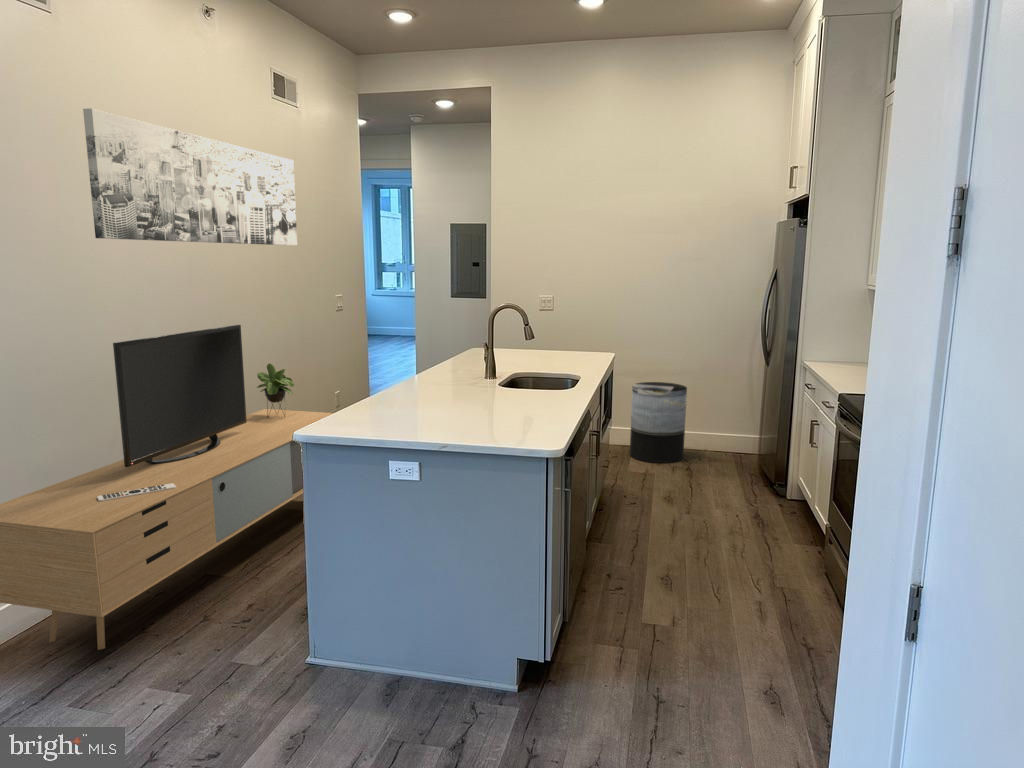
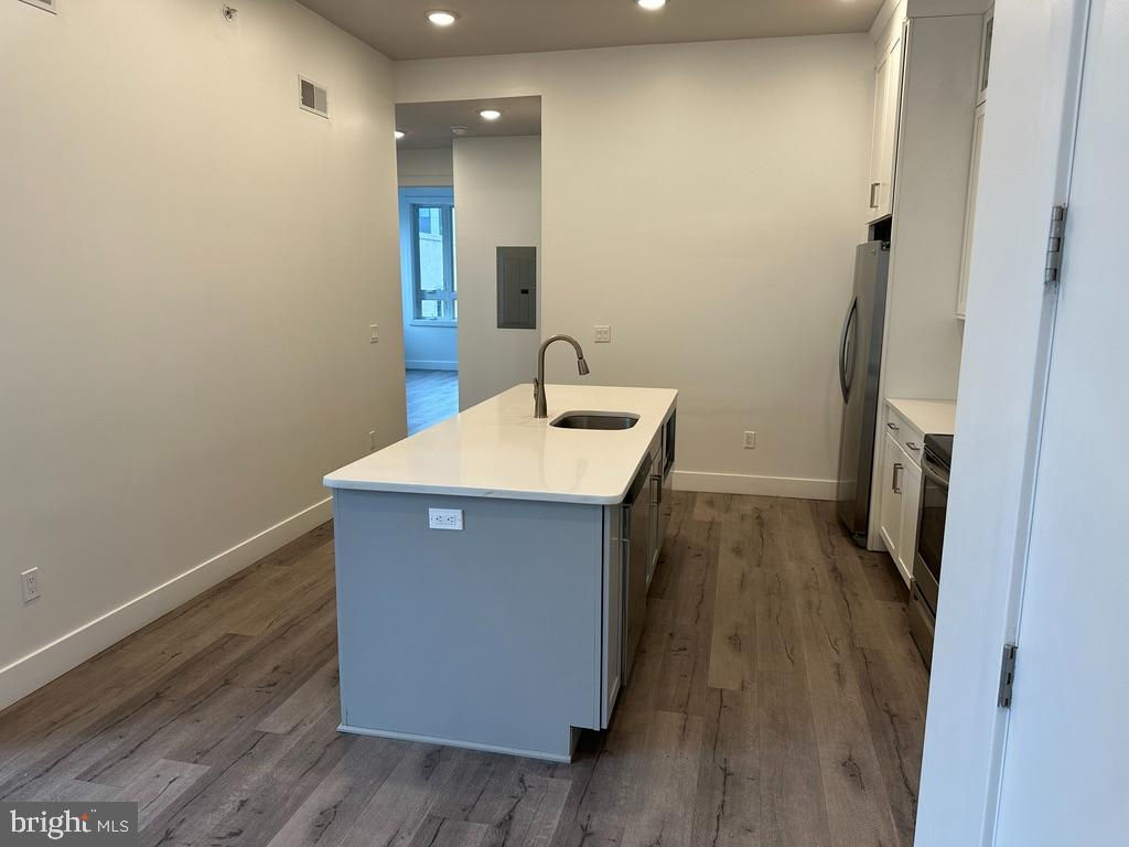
- media console [0,324,334,651]
- trash can [629,381,688,464]
- wall art [82,107,298,247]
